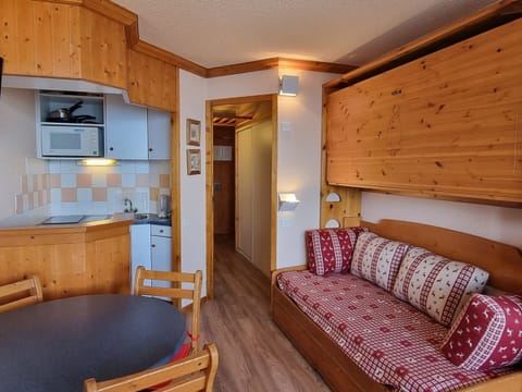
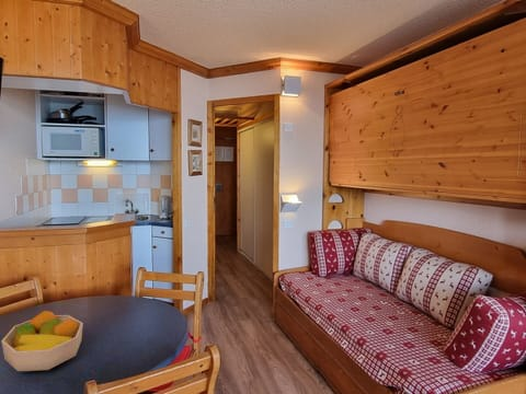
+ fruit bowl [0,310,84,372]
